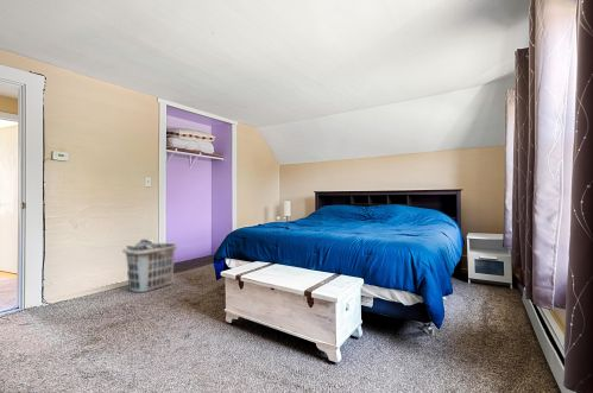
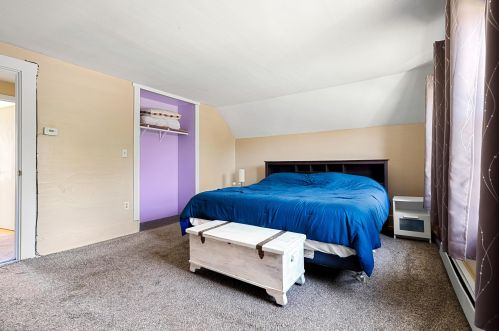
- clothes hamper [121,239,179,293]
